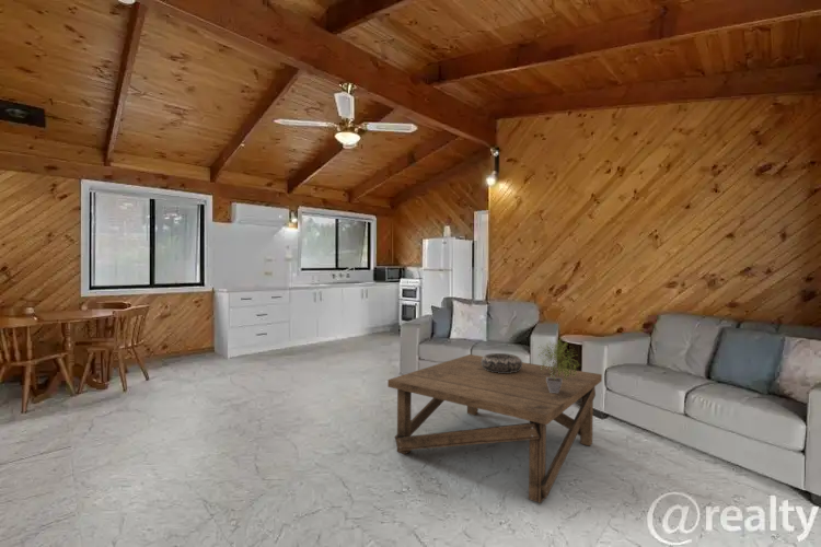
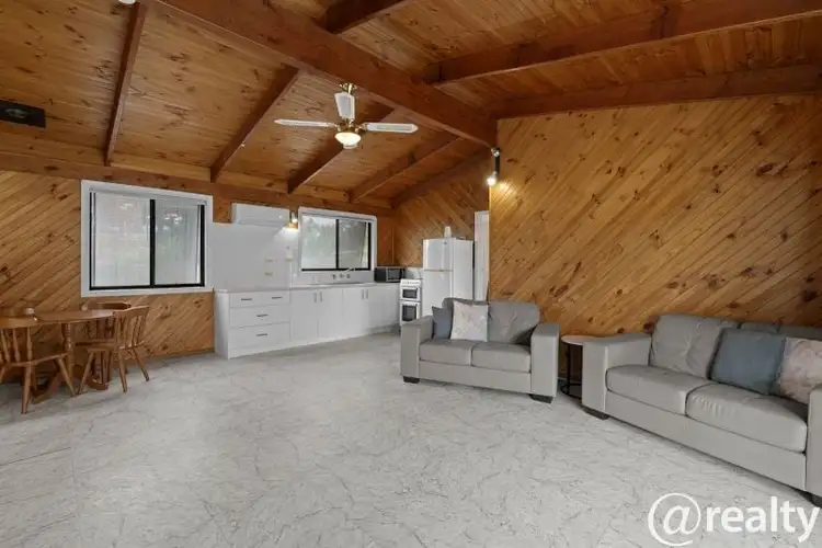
- decorative bowl [482,352,523,373]
- coffee table [386,353,603,504]
- potted plant [537,336,581,393]
